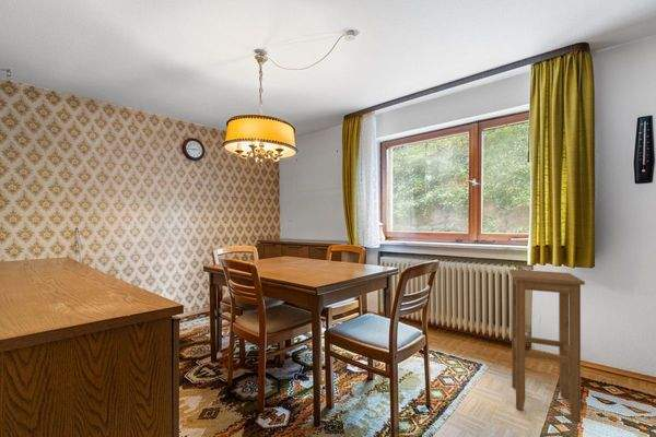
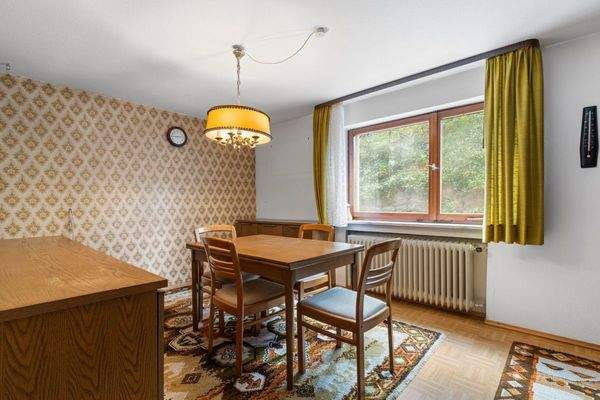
- stool [508,269,586,424]
